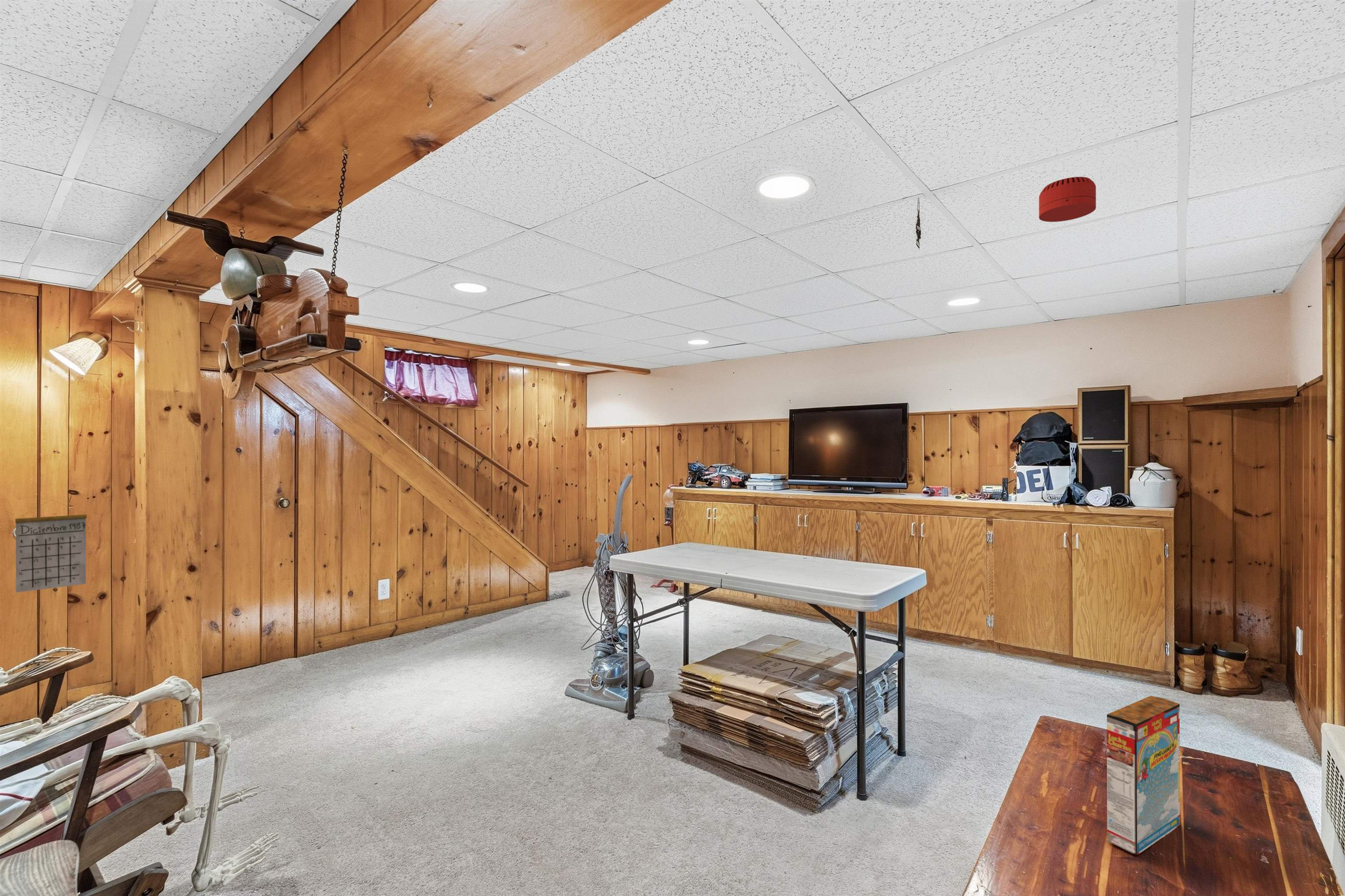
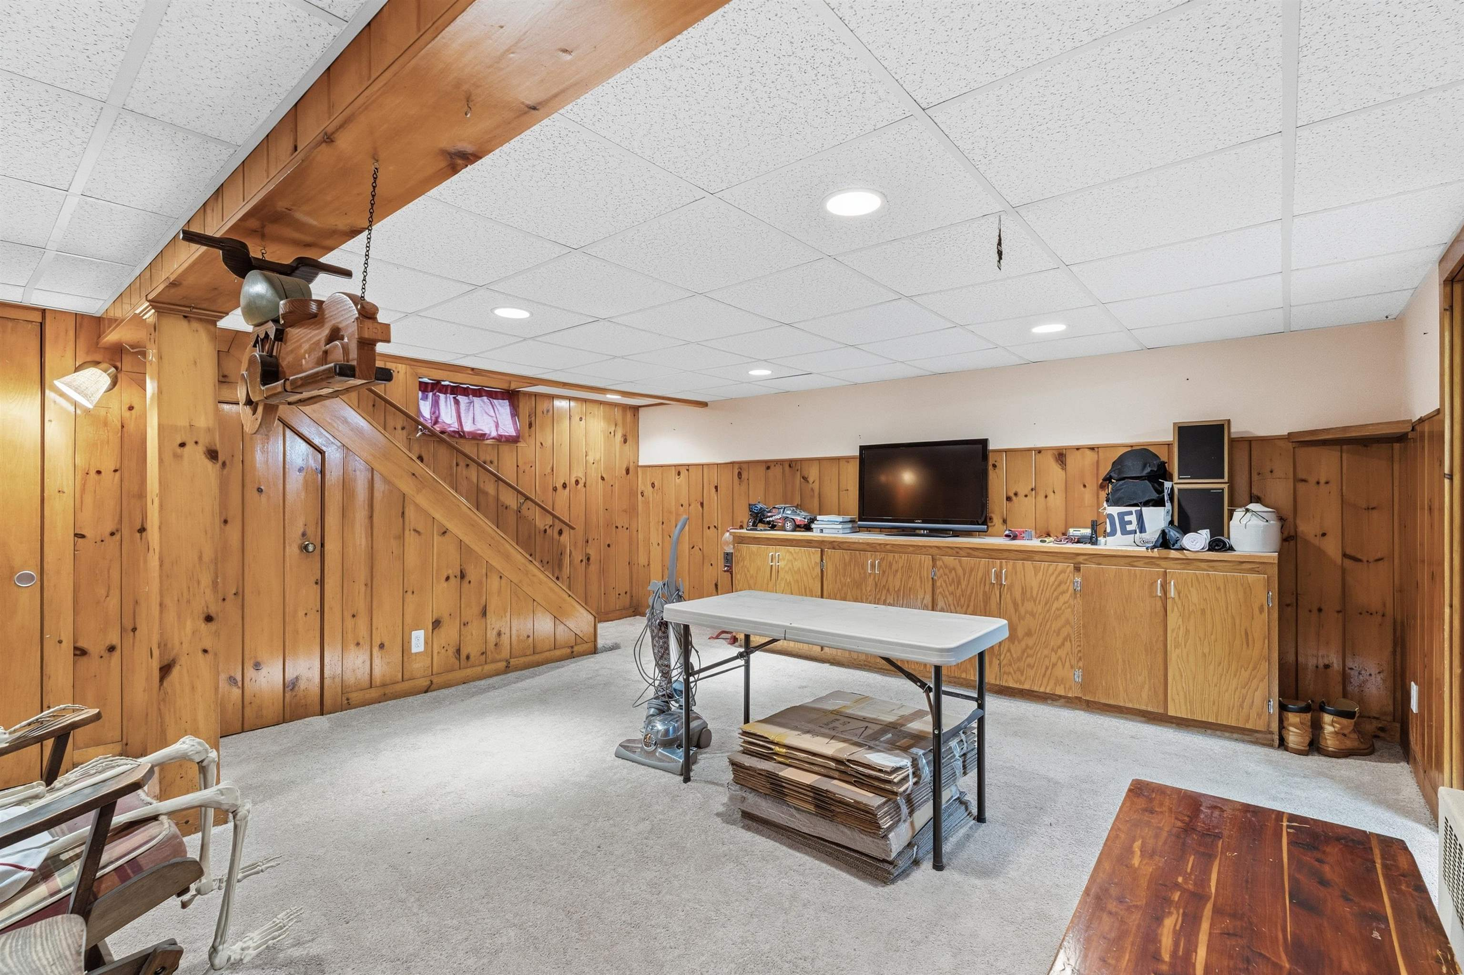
- smoke detector [1039,176,1096,222]
- cereal box [1106,696,1180,856]
- calendar [15,499,88,593]
